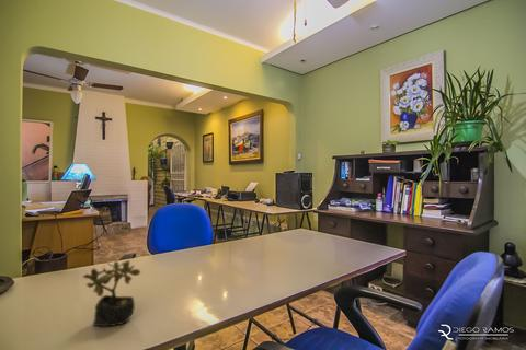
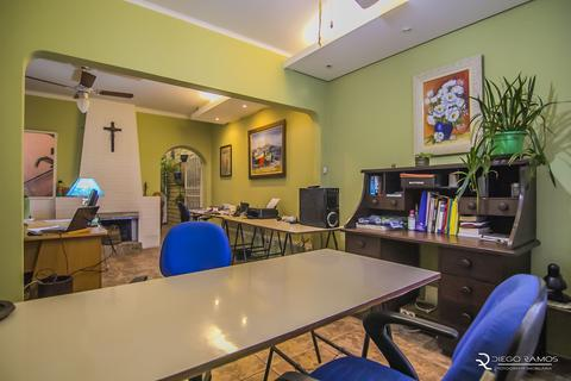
- succulent plant [81,259,141,328]
